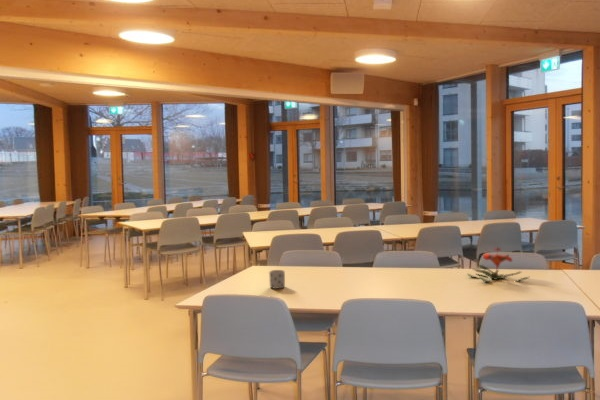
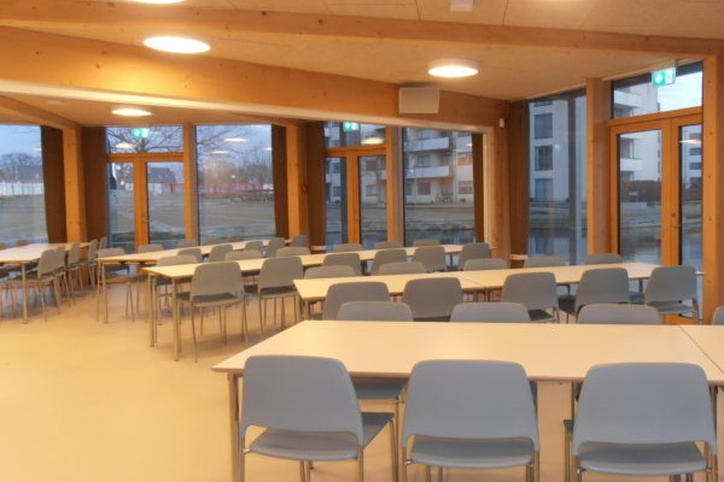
- mug [268,269,286,290]
- flower [466,245,530,283]
